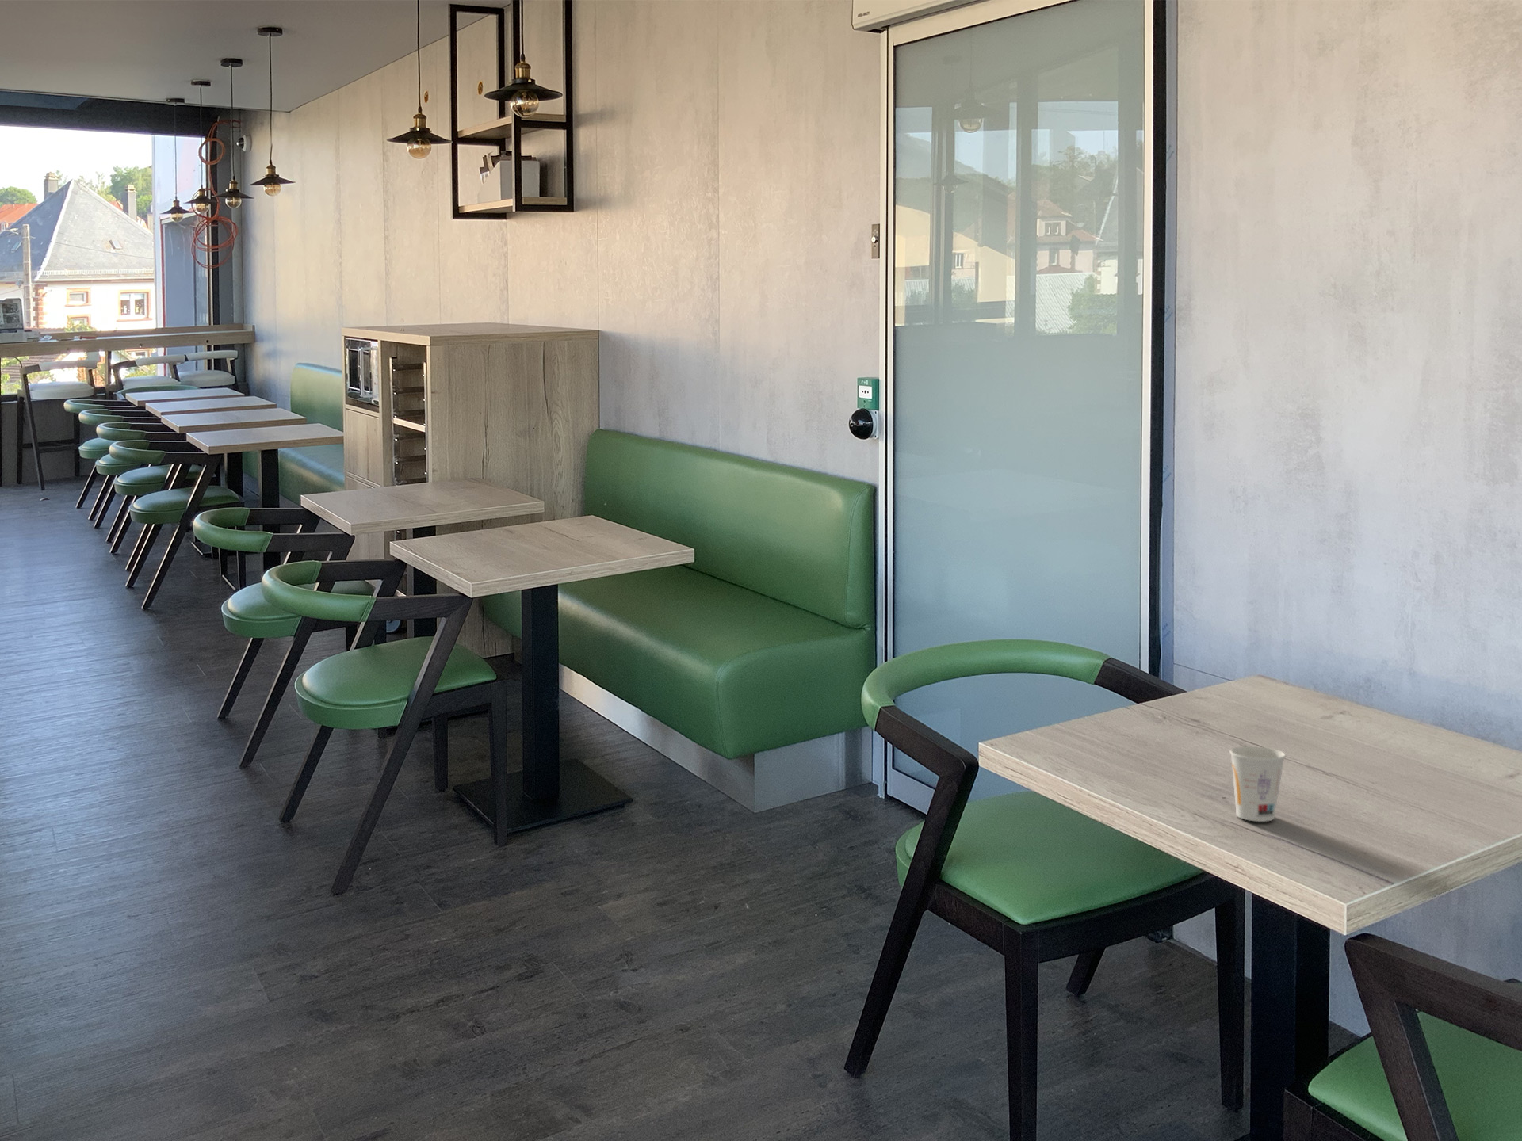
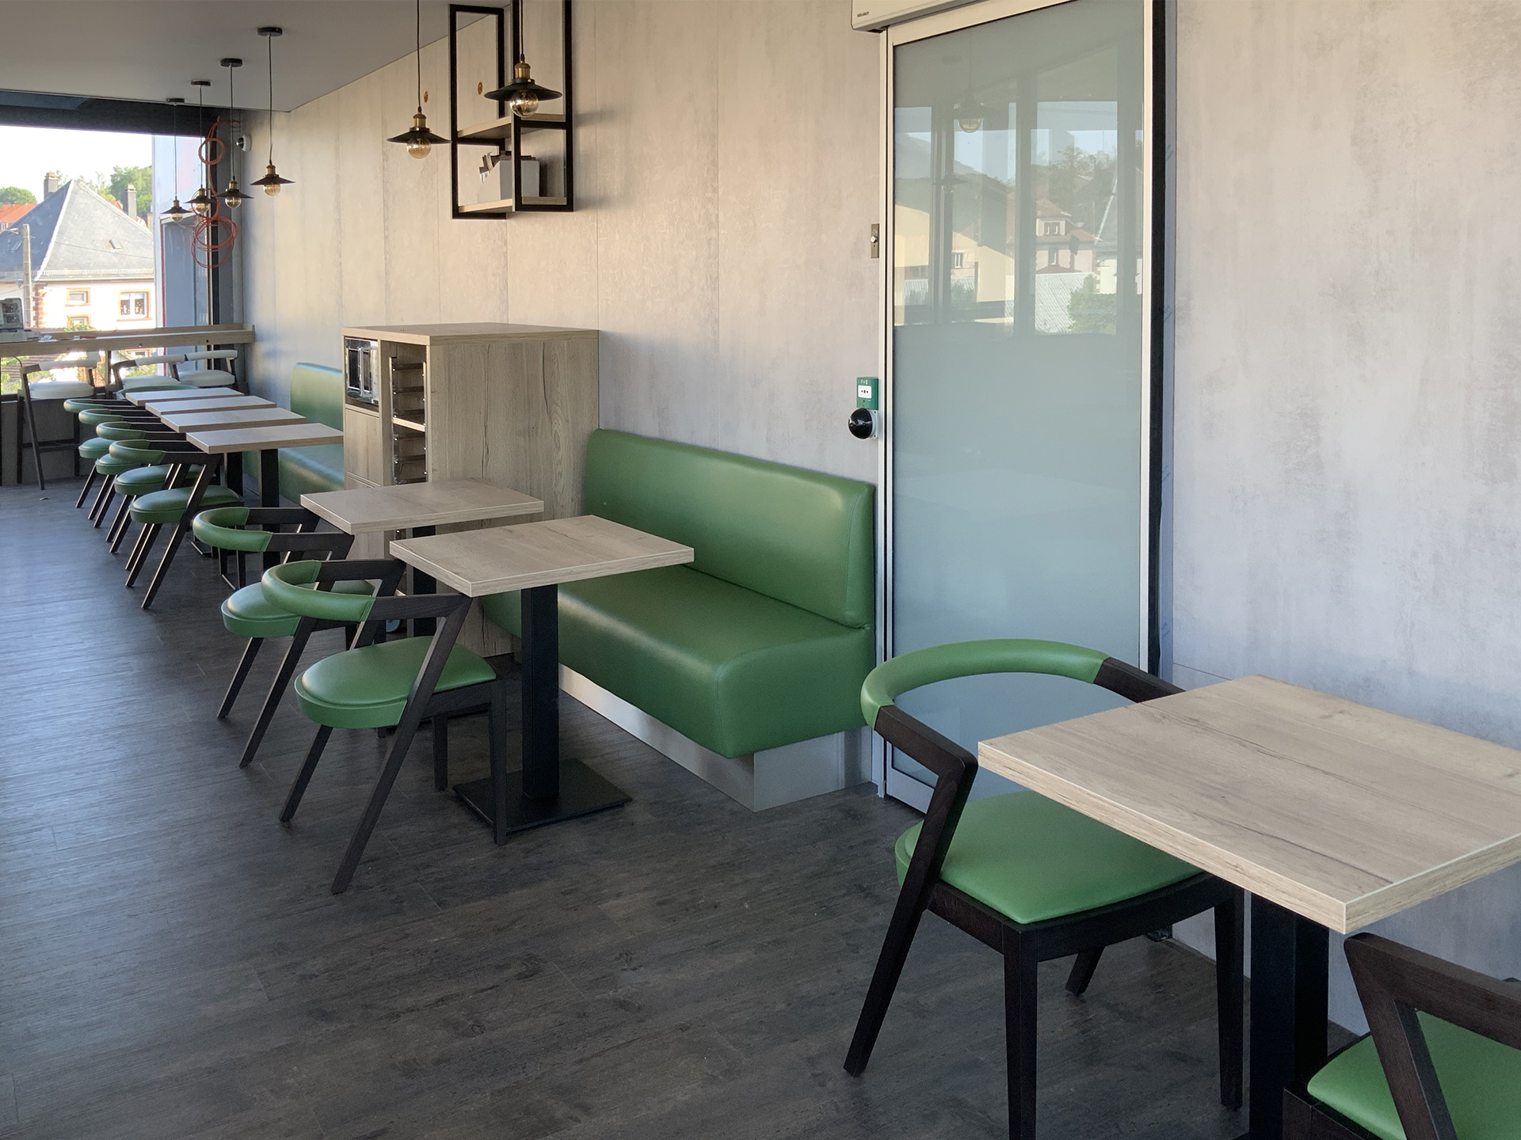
- cup [1228,745,1287,822]
